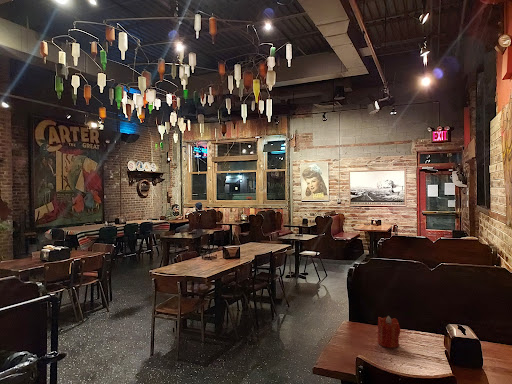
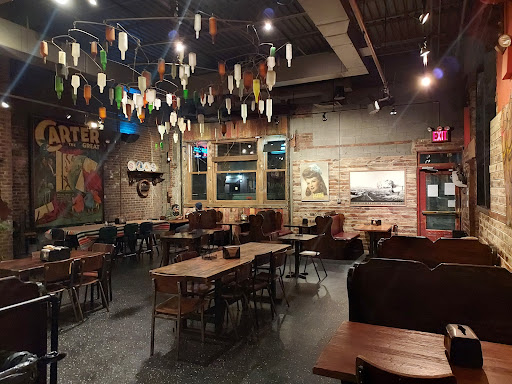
- candle [377,315,401,349]
